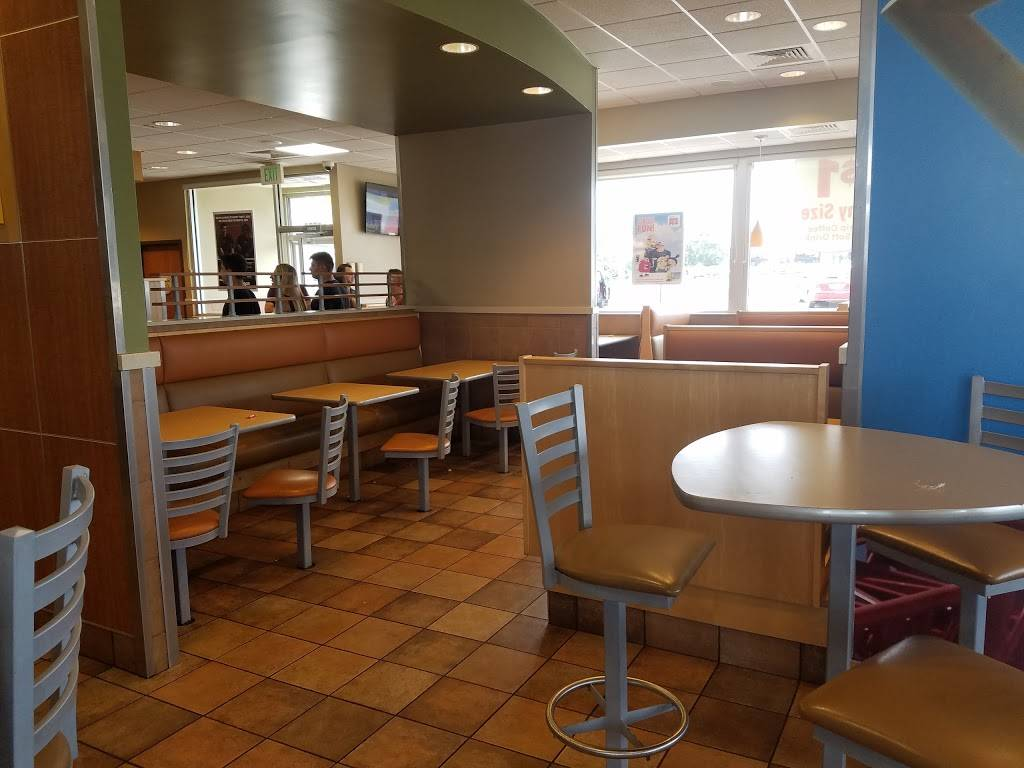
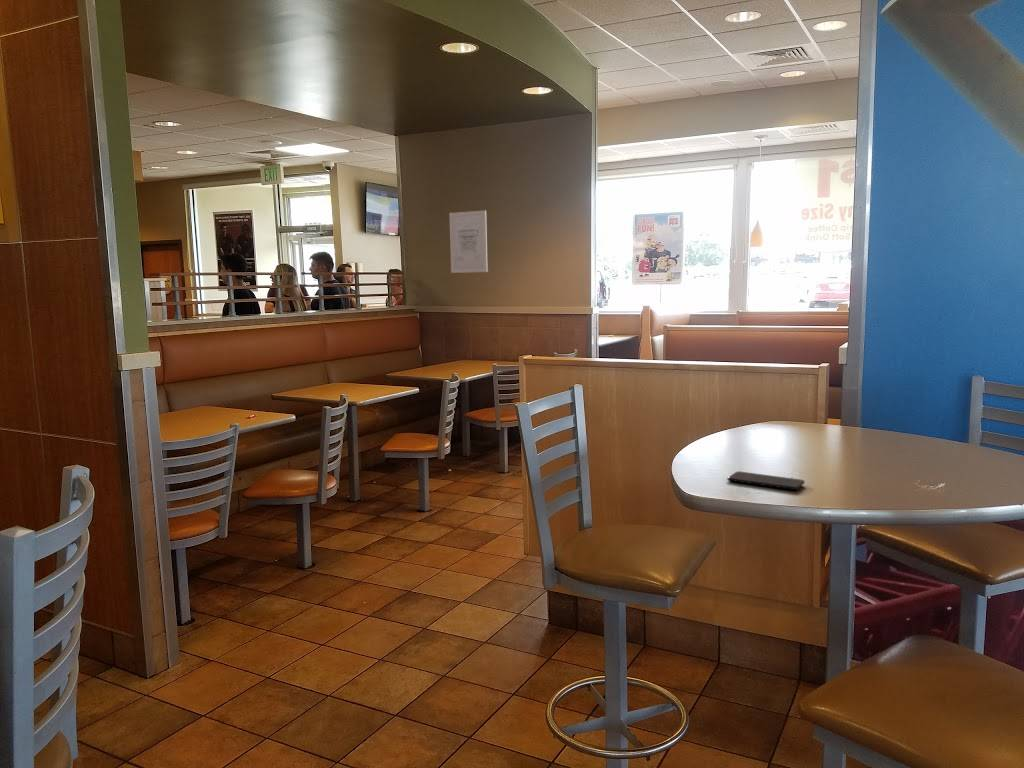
+ wall art [448,209,489,274]
+ smartphone [726,470,806,491]
